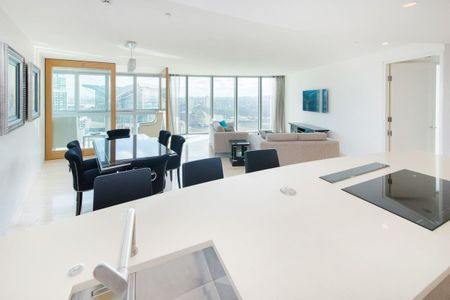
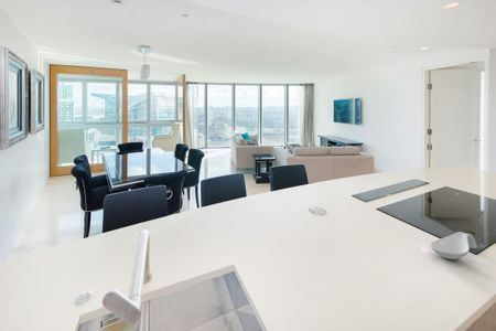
+ spoon rest [429,231,477,260]
